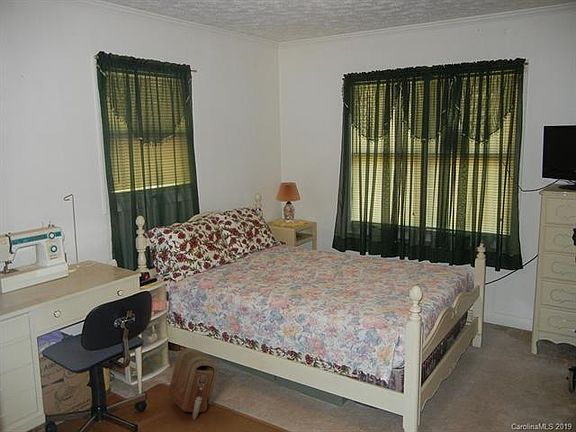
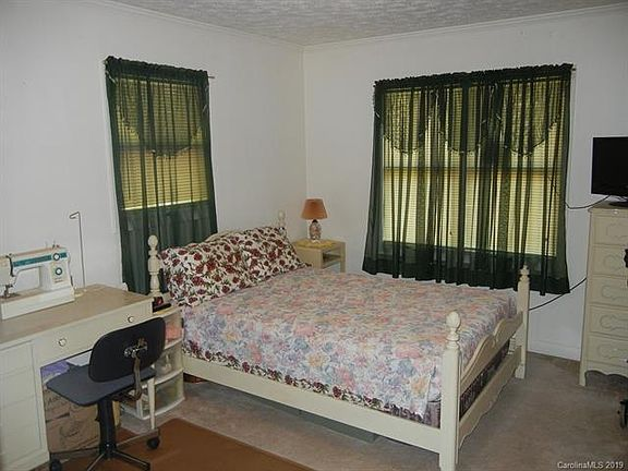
- pouch [168,347,219,420]
